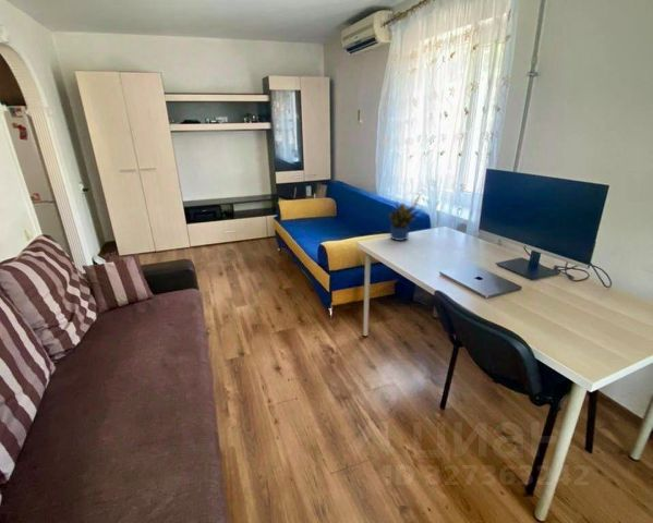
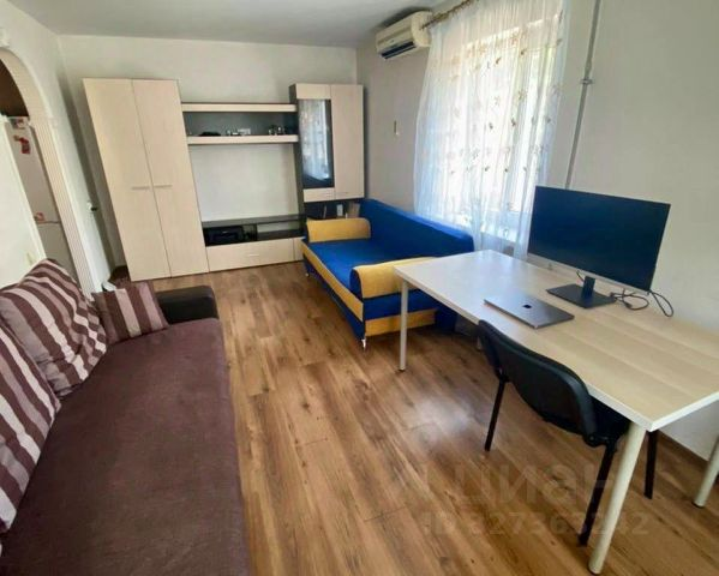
- potted plant [388,193,422,242]
